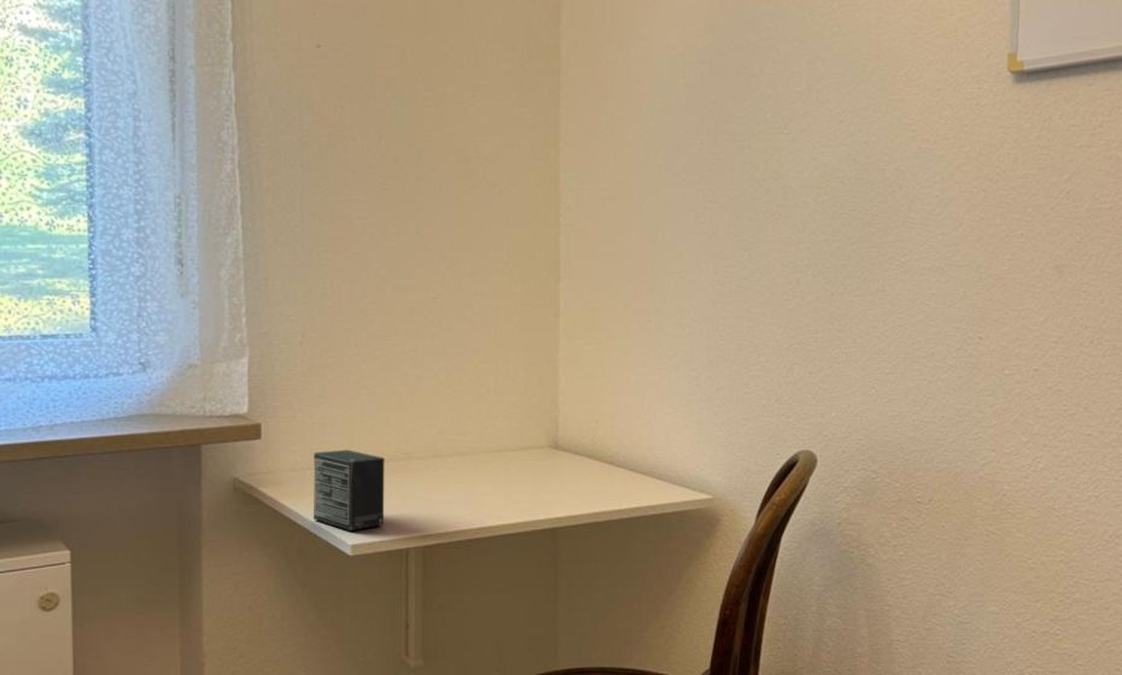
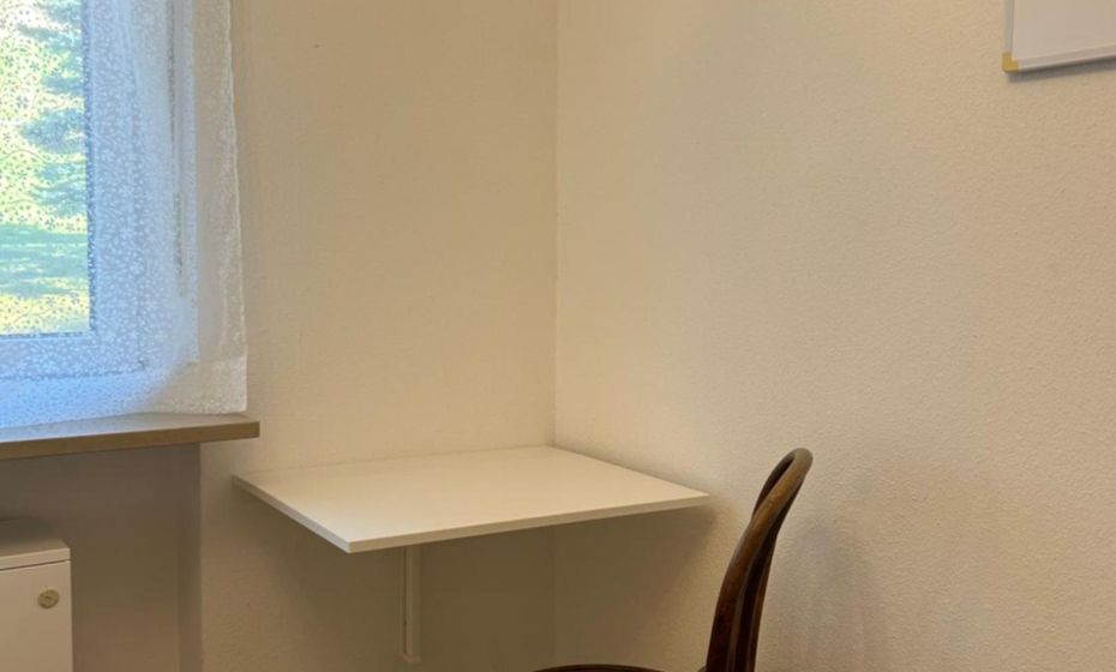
- small box [312,448,386,532]
